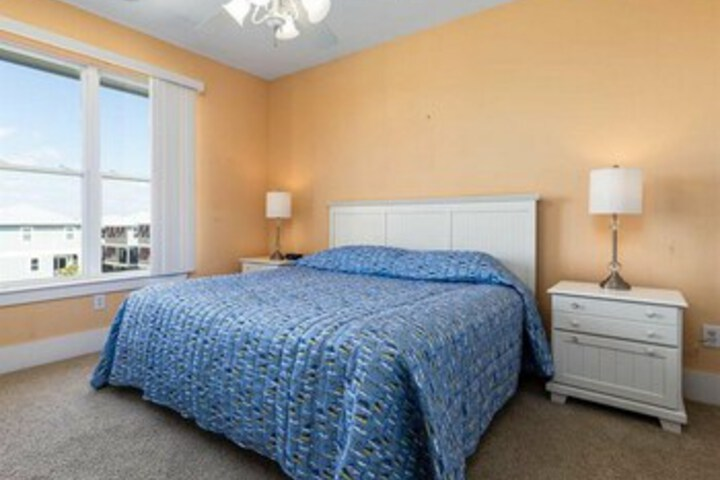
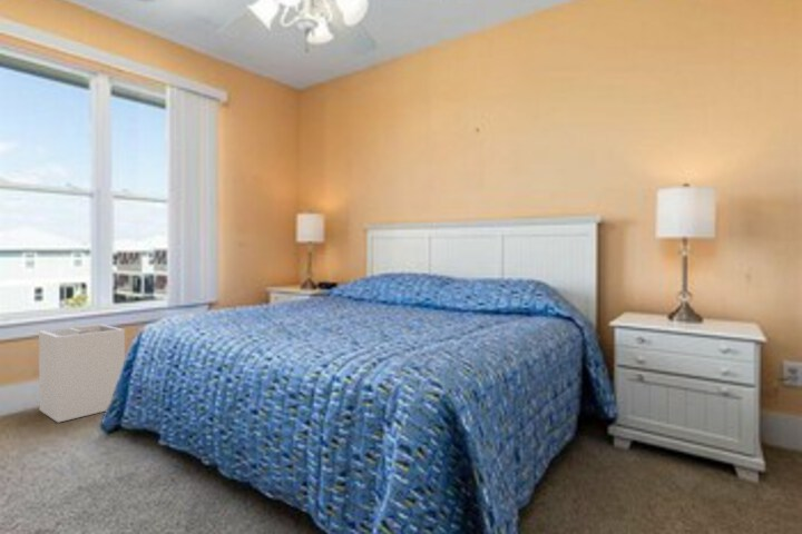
+ laundry hamper [38,324,126,424]
